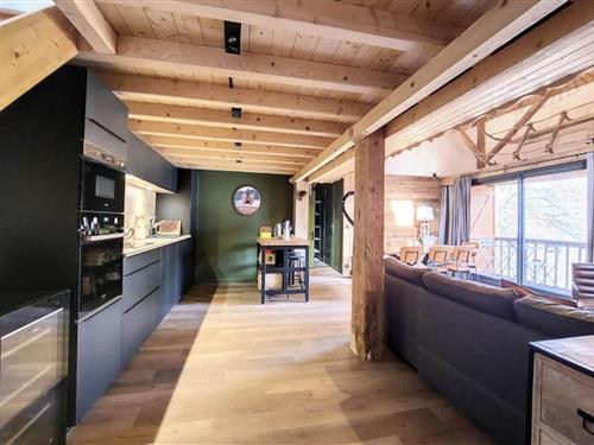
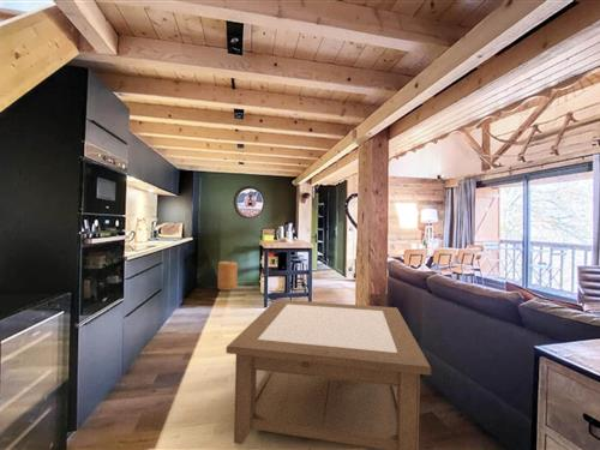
+ basket [216,260,239,290]
+ coffee table [226,298,432,450]
